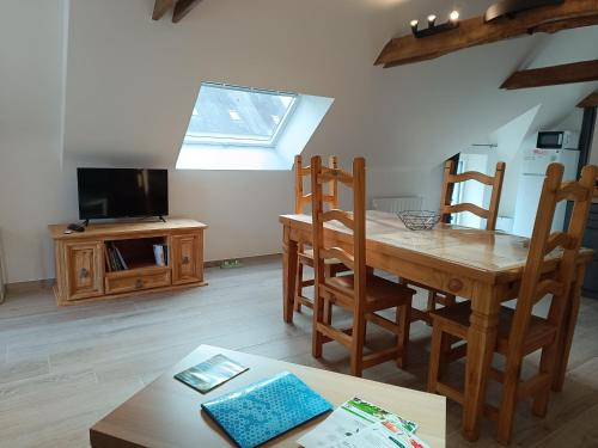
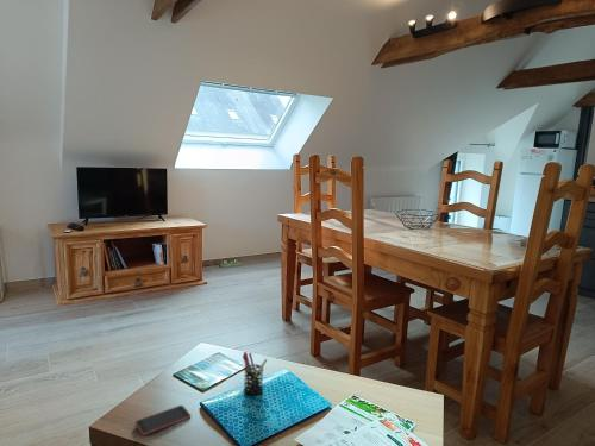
+ smartphone [134,404,192,436]
+ pen holder [242,351,268,396]
